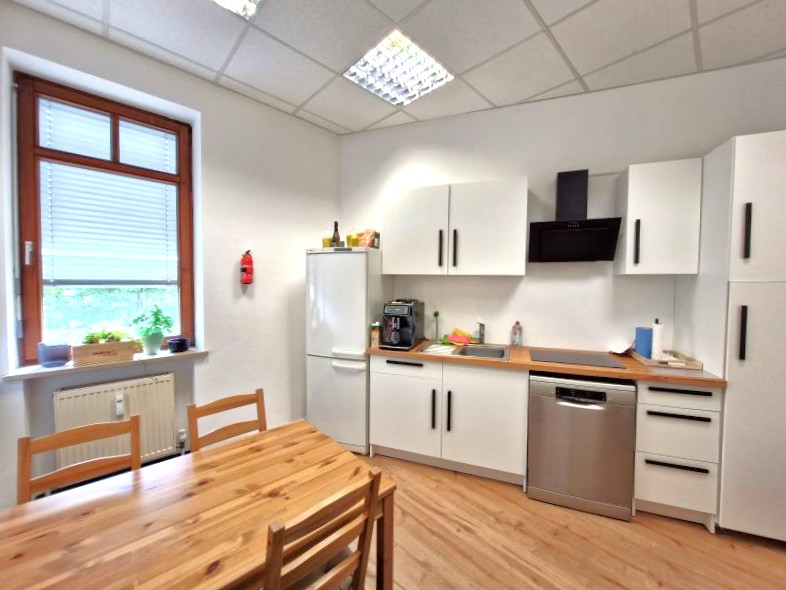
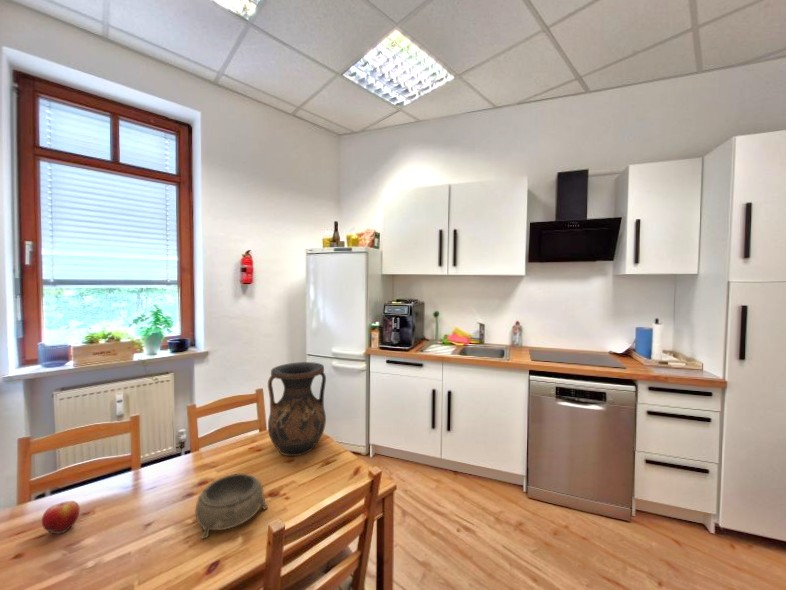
+ vase [267,361,327,457]
+ decorative bowl [195,472,269,540]
+ apple [41,500,81,535]
